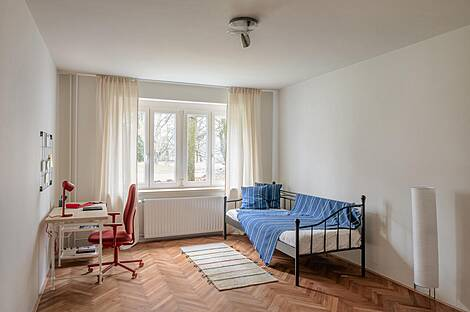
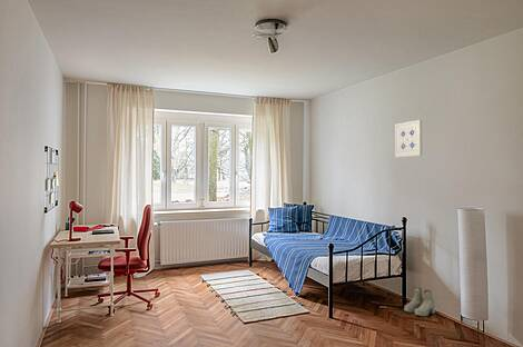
+ wall art [394,119,423,158]
+ boots [403,287,436,317]
